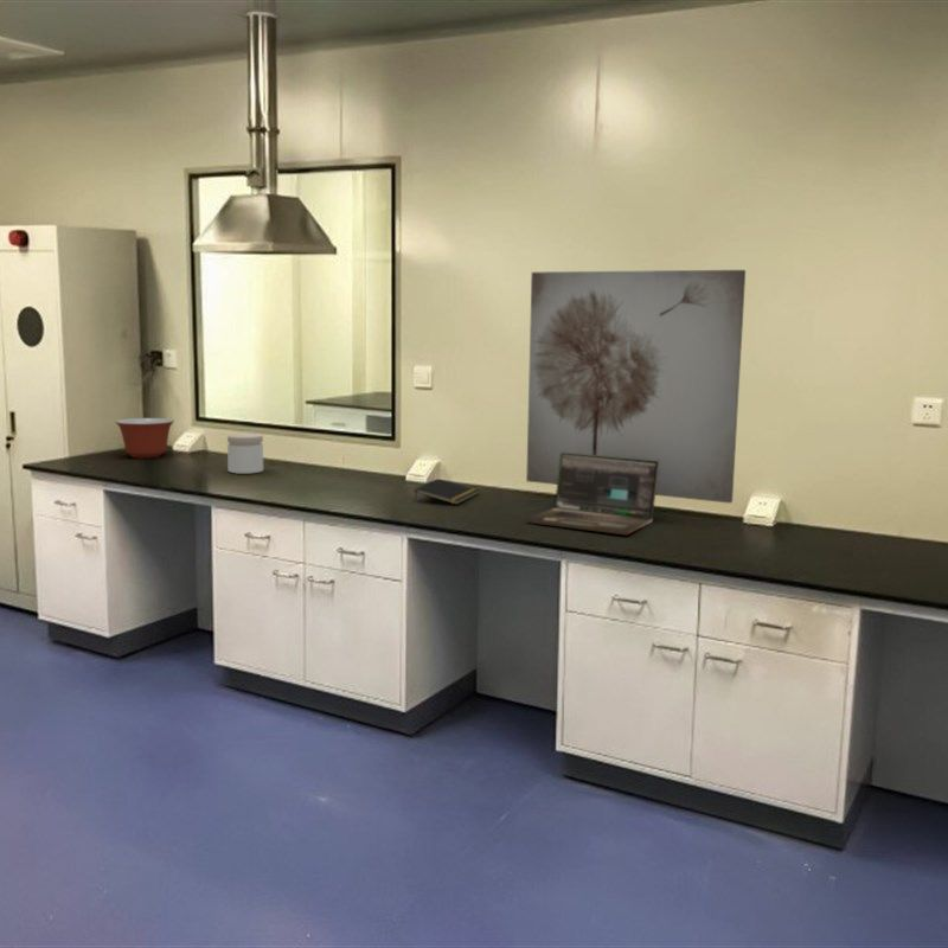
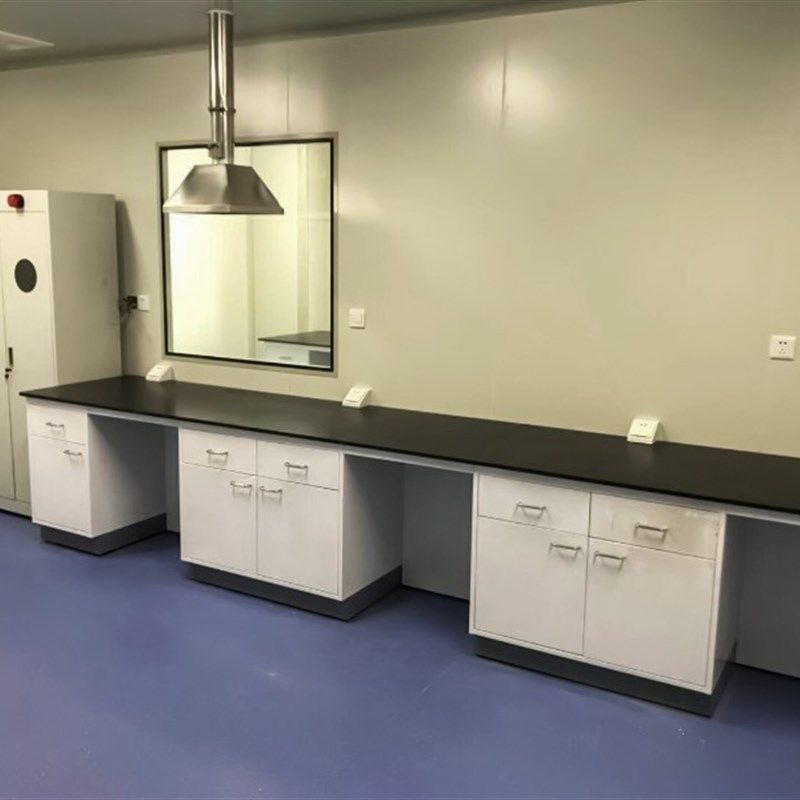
- jar [226,433,264,475]
- mixing bowl [114,417,175,459]
- notepad [414,478,480,506]
- wall art [525,269,747,505]
- laptop [525,453,659,536]
